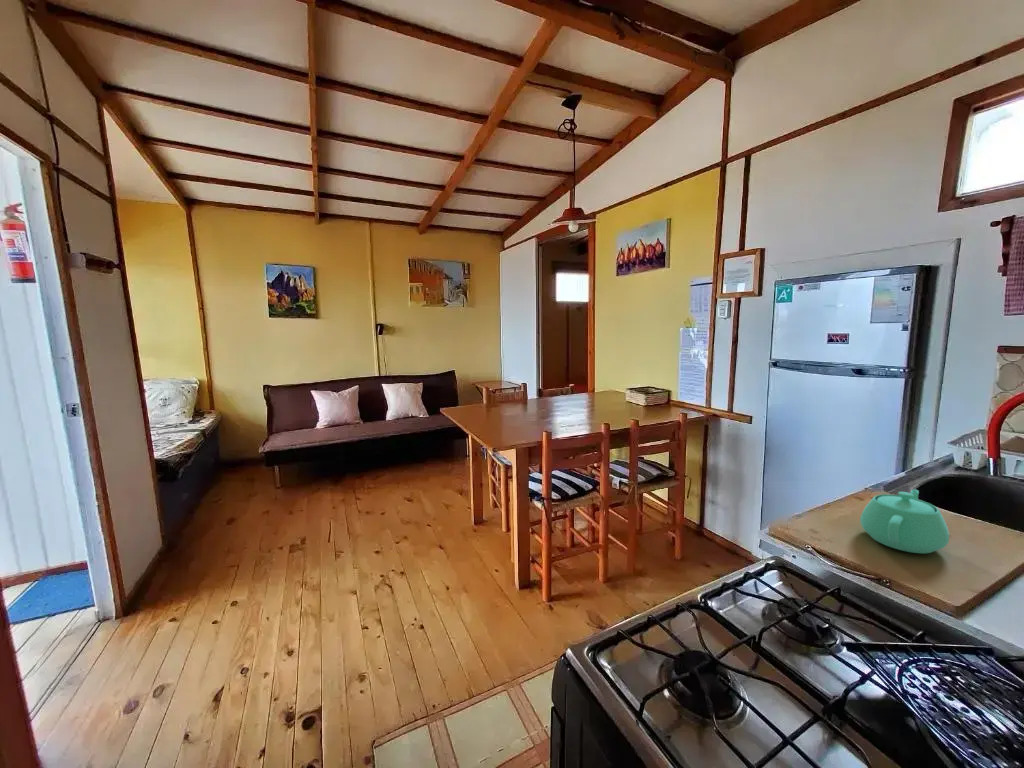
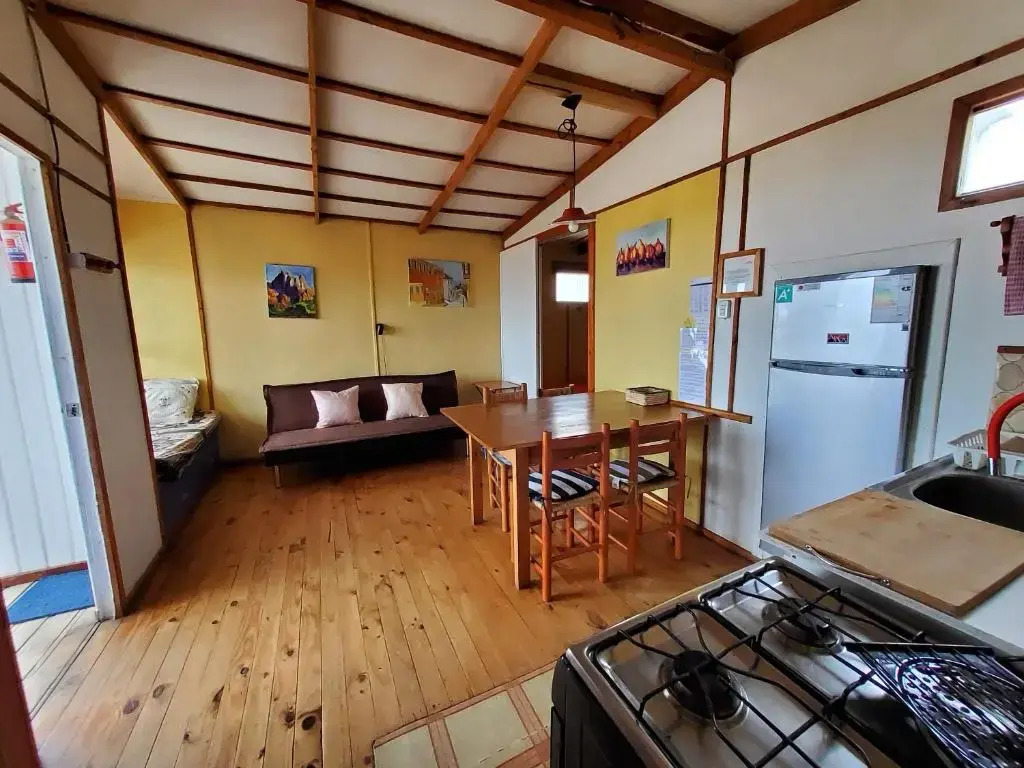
- teapot [859,488,950,554]
